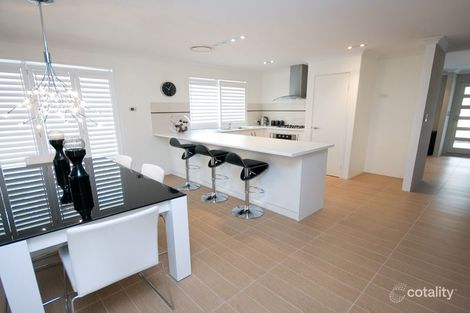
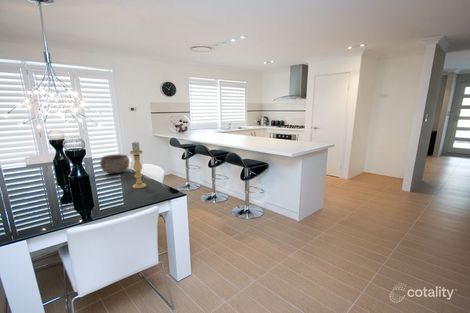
+ bowl [99,153,131,174]
+ candle holder [129,141,147,189]
